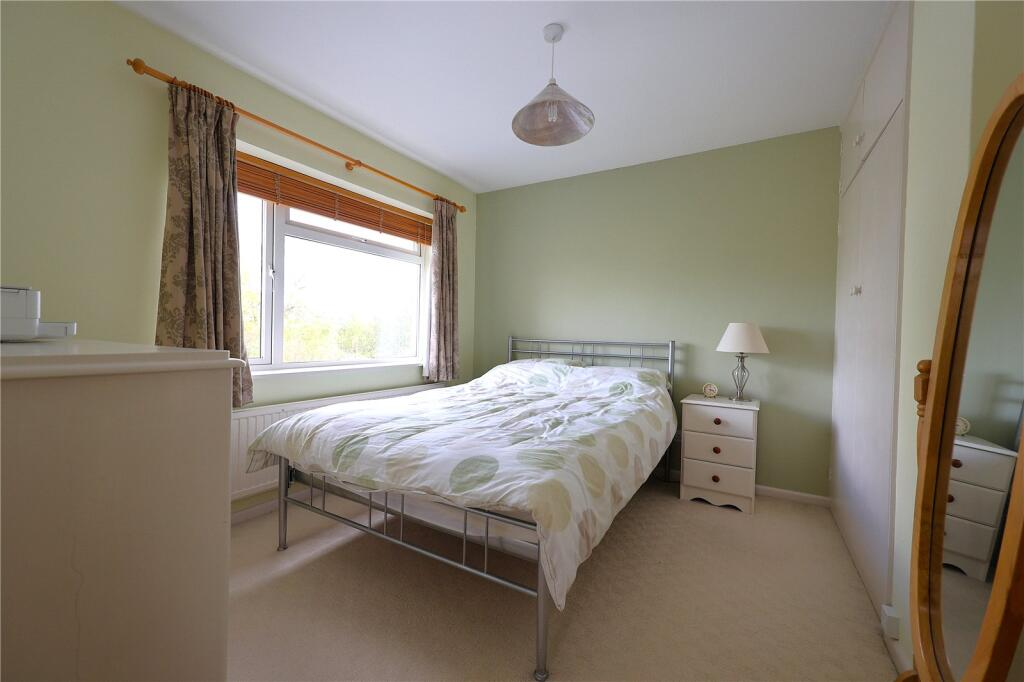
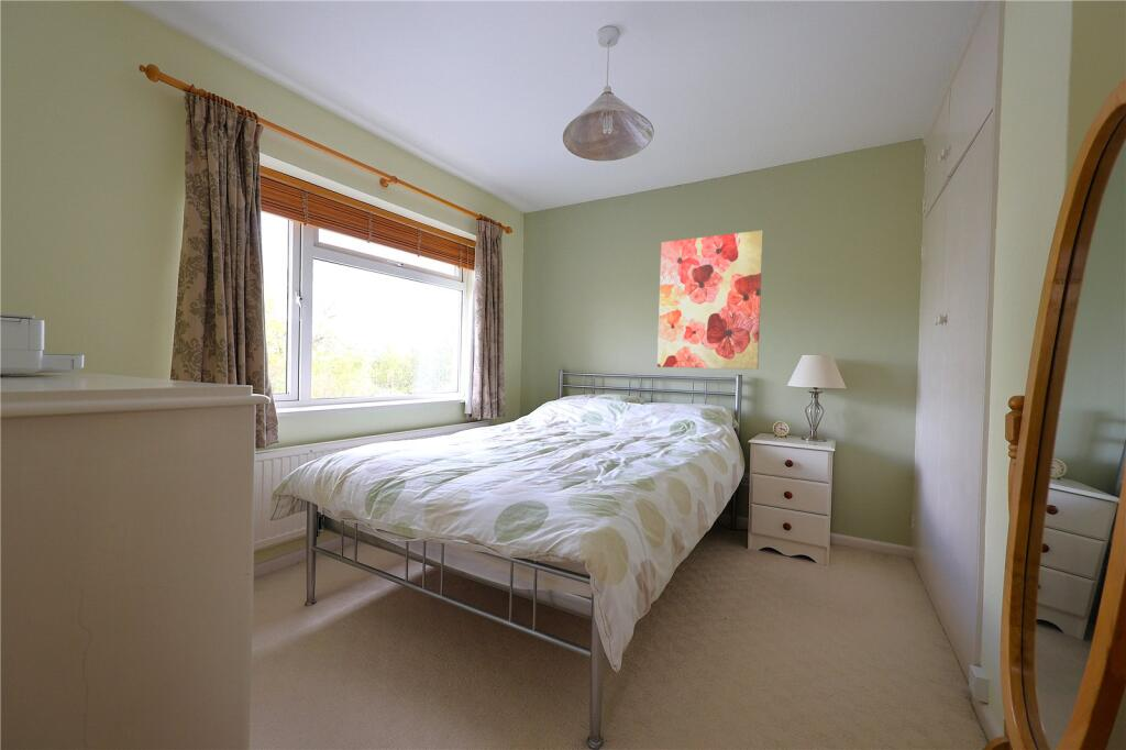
+ wall art [656,229,764,371]
